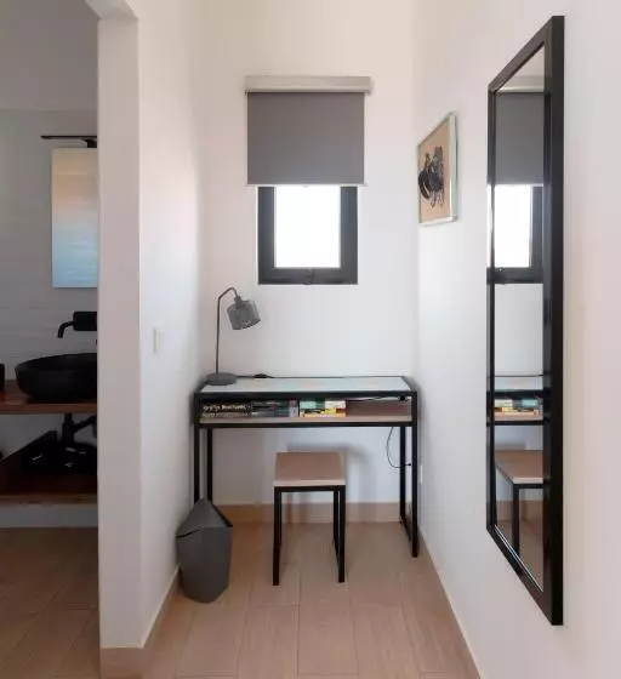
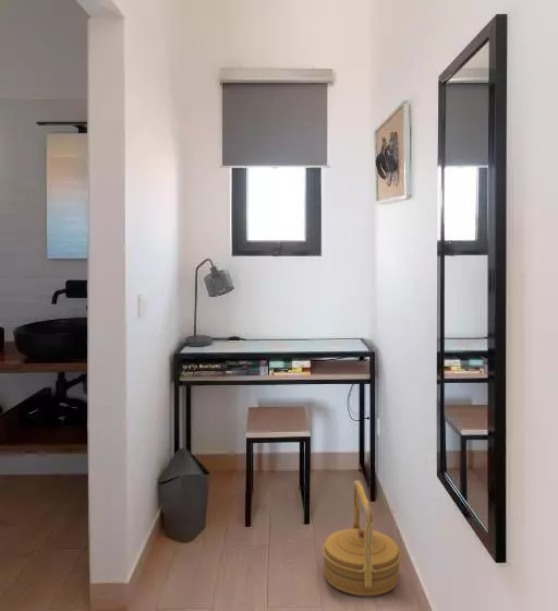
+ basket [322,479,402,597]
